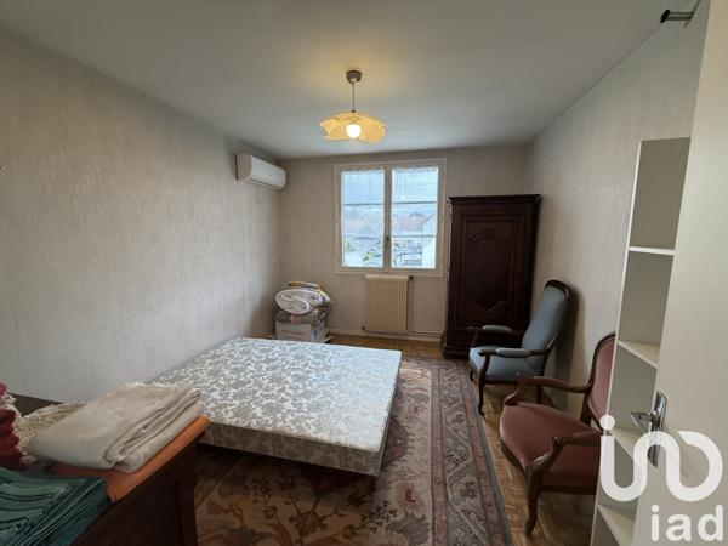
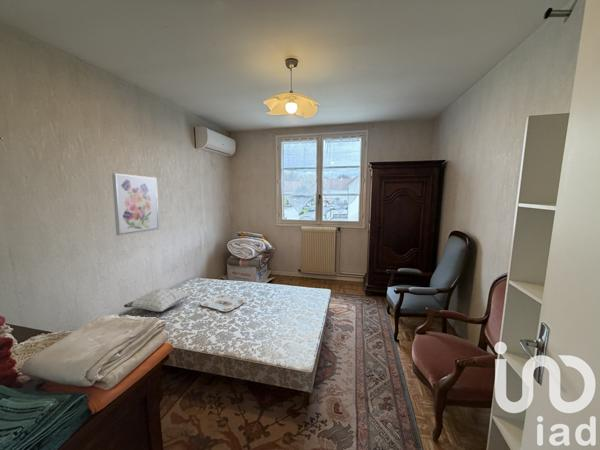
+ serving tray [200,293,247,312]
+ pillow [123,288,192,313]
+ wall art [111,173,160,237]
